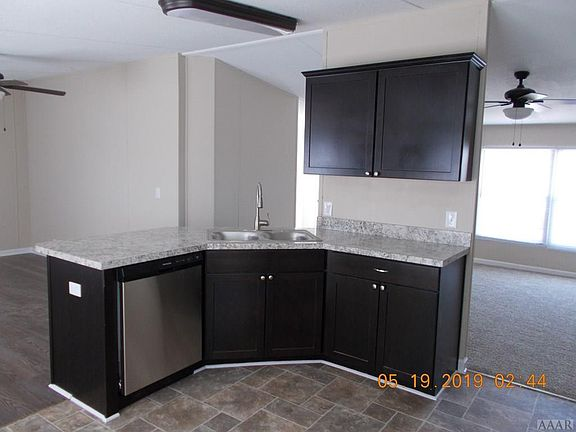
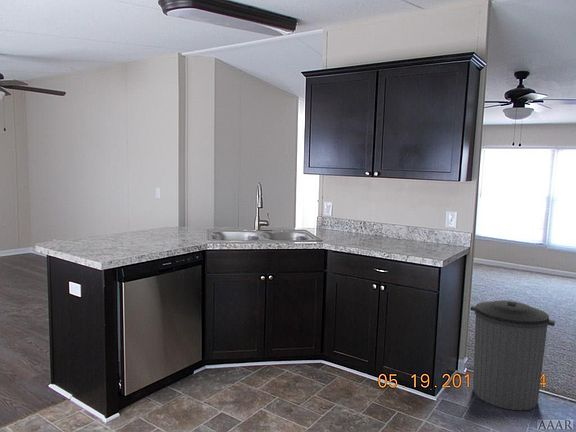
+ trash can [470,299,556,411]
